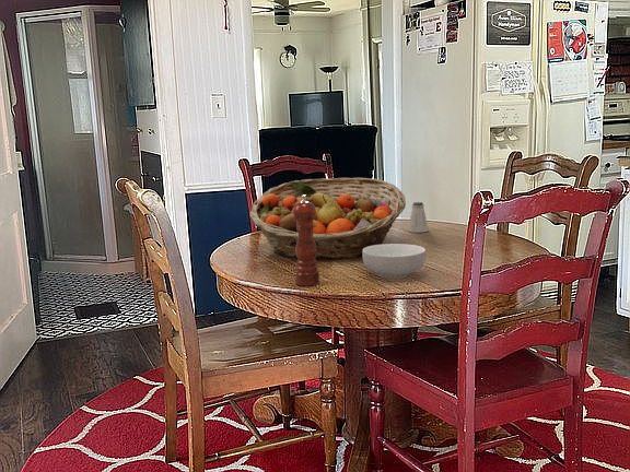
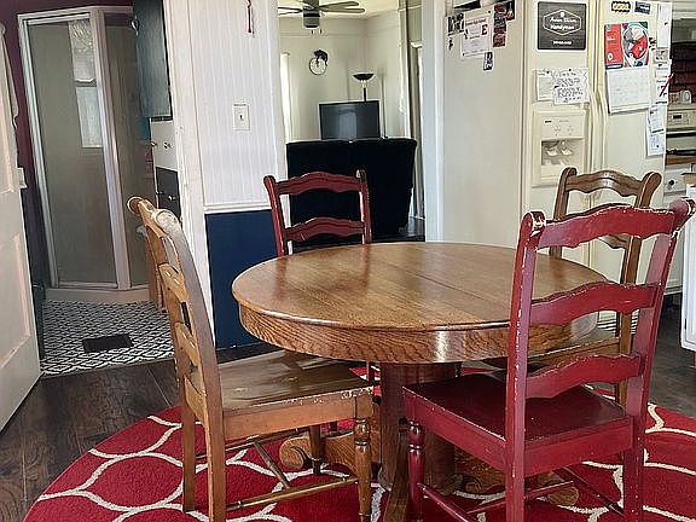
- cereal bowl [361,243,427,280]
- fruit basket [248,177,407,260]
- pepper mill [293,196,320,286]
- saltshaker [407,201,430,234]
